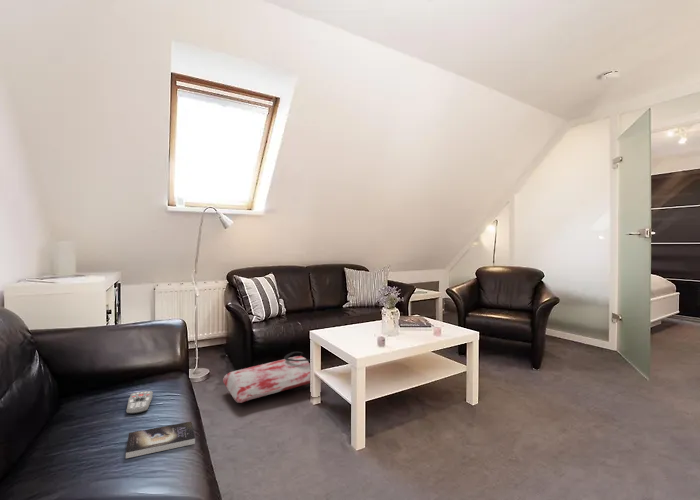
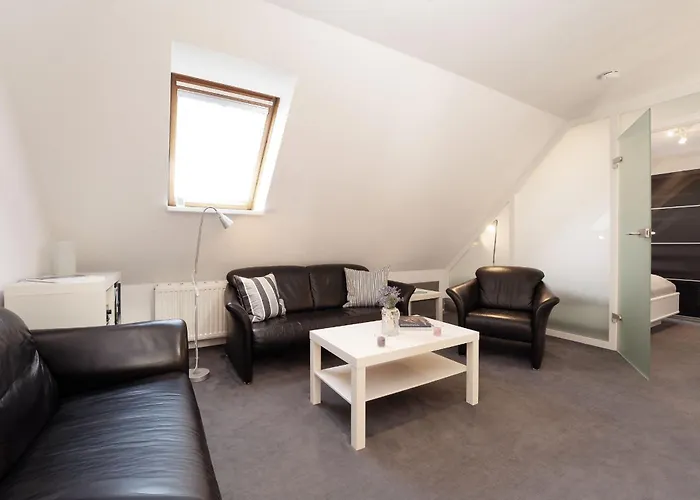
- bag [222,351,311,404]
- remote control [125,390,154,415]
- book [125,421,196,459]
